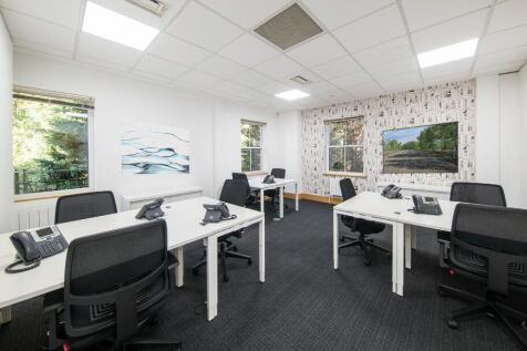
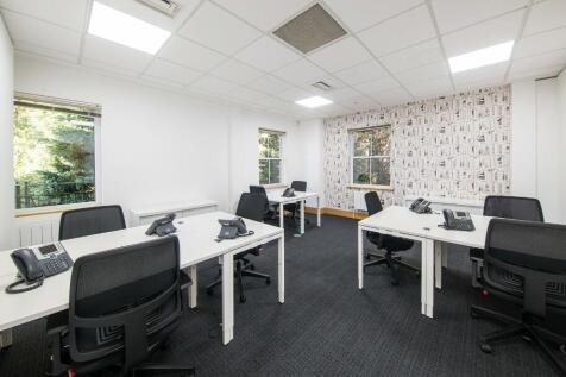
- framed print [382,120,459,175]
- wall art [120,118,190,175]
